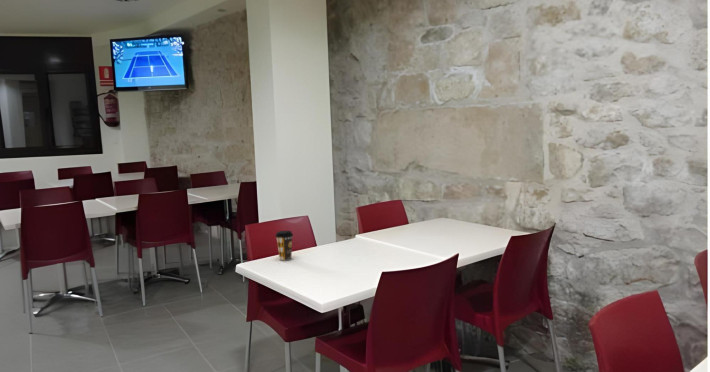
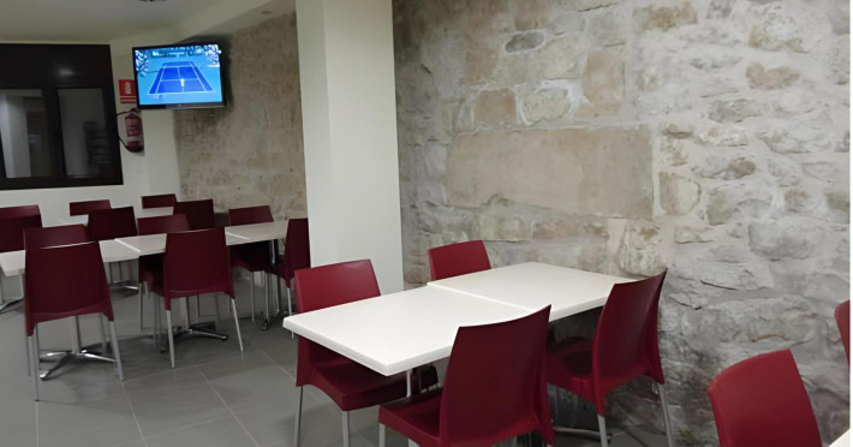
- coffee cup [274,230,294,261]
